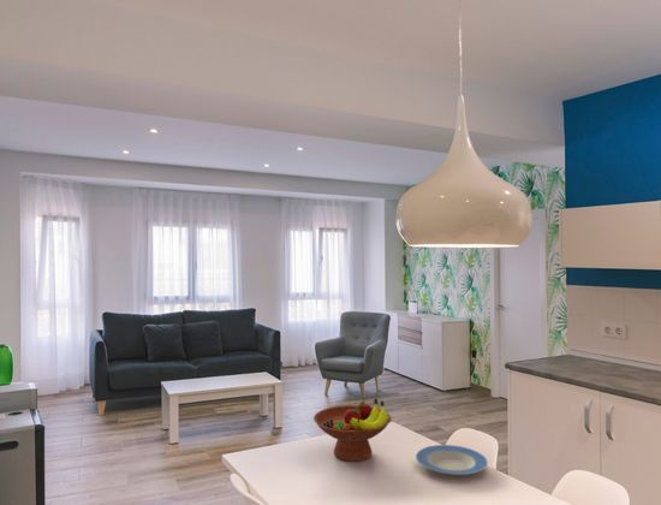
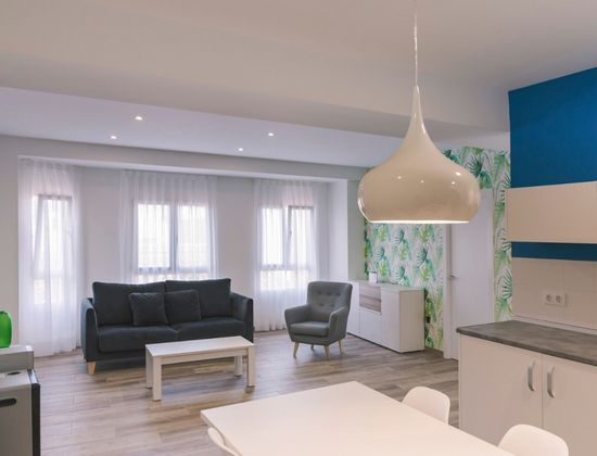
- fruit bowl [312,398,393,463]
- plate [415,444,489,476]
